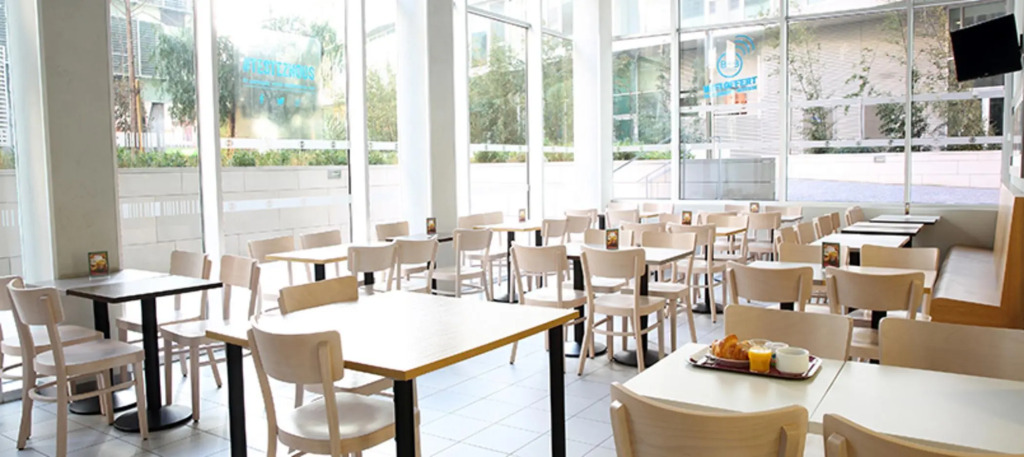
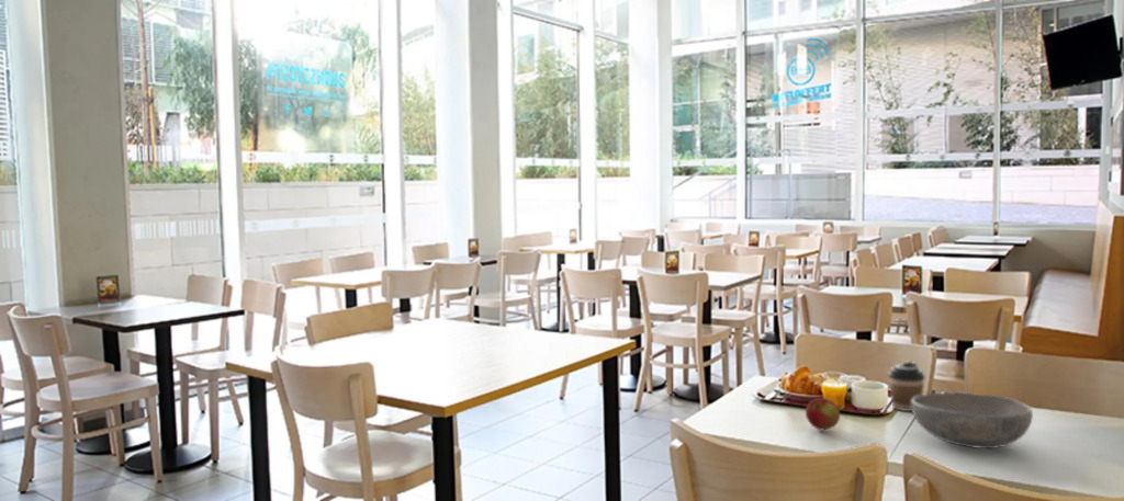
+ apple [805,397,841,431]
+ coffee cup [887,361,926,412]
+ bowl [911,391,1034,449]
